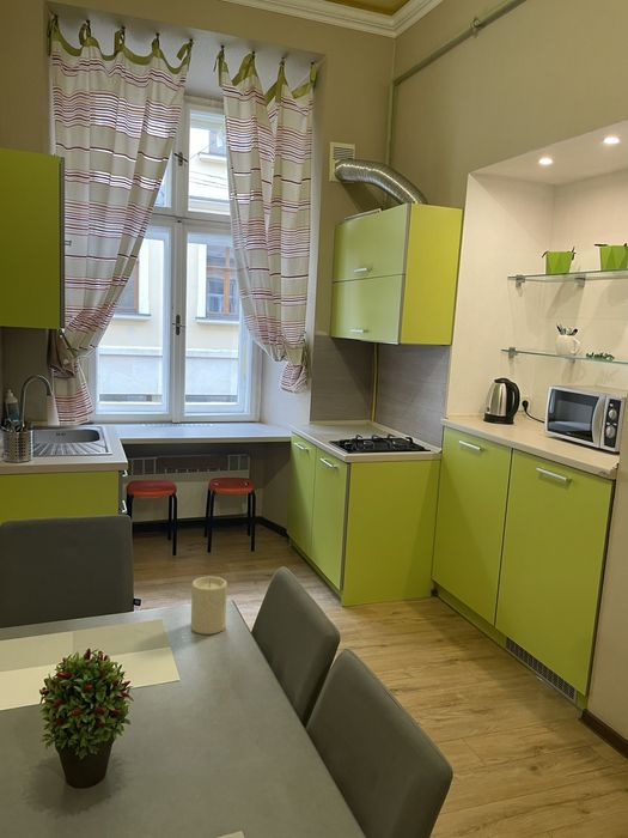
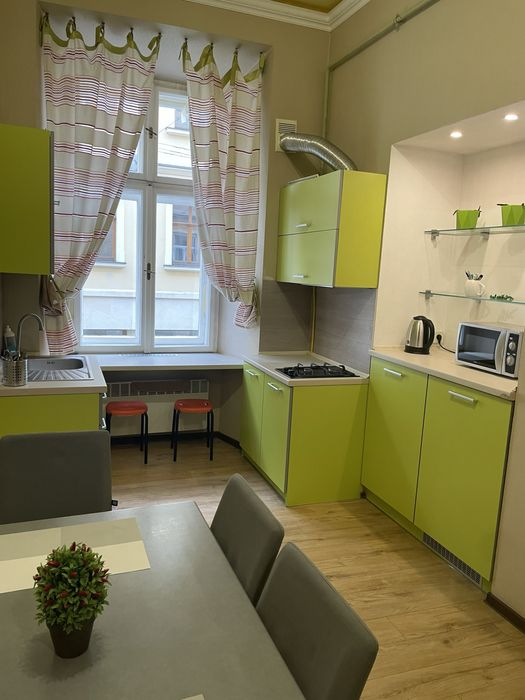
- candle [190,575,228,636]
